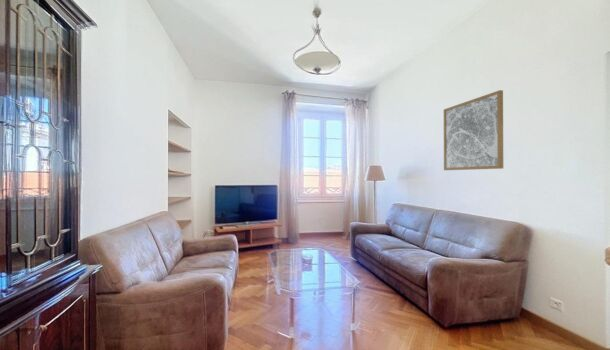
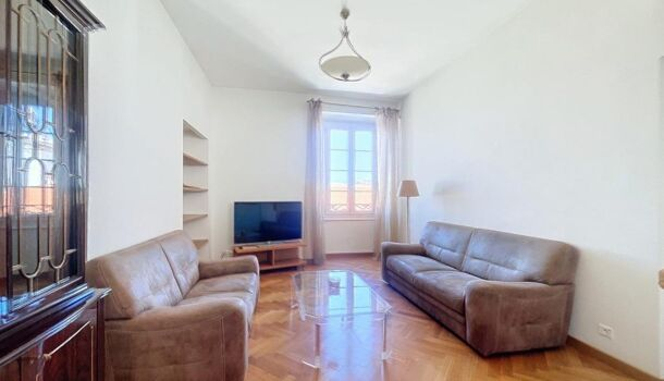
- wall art [443,89,504,171]
